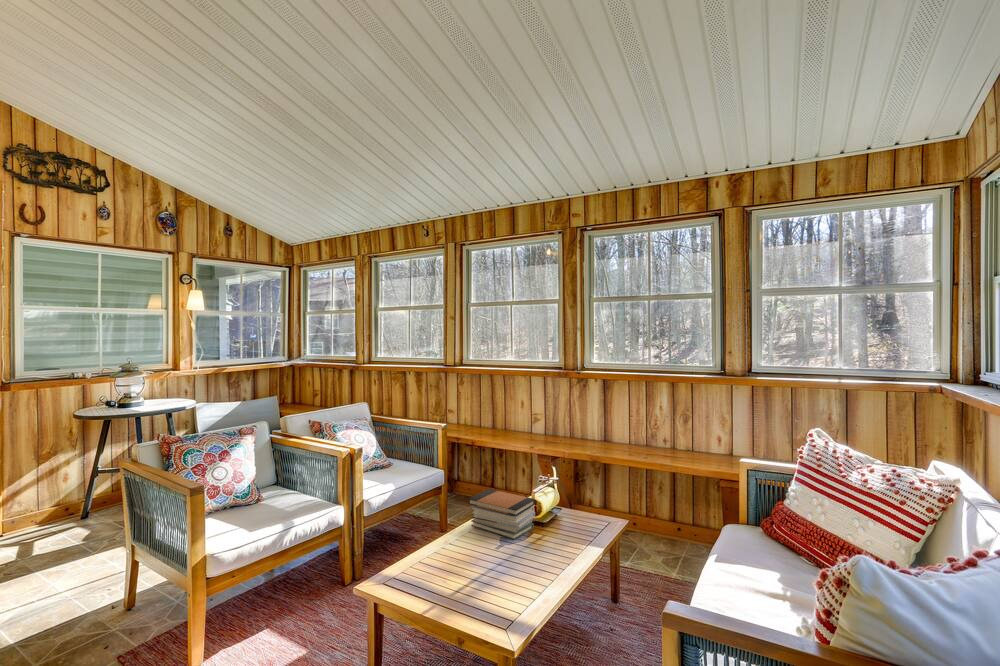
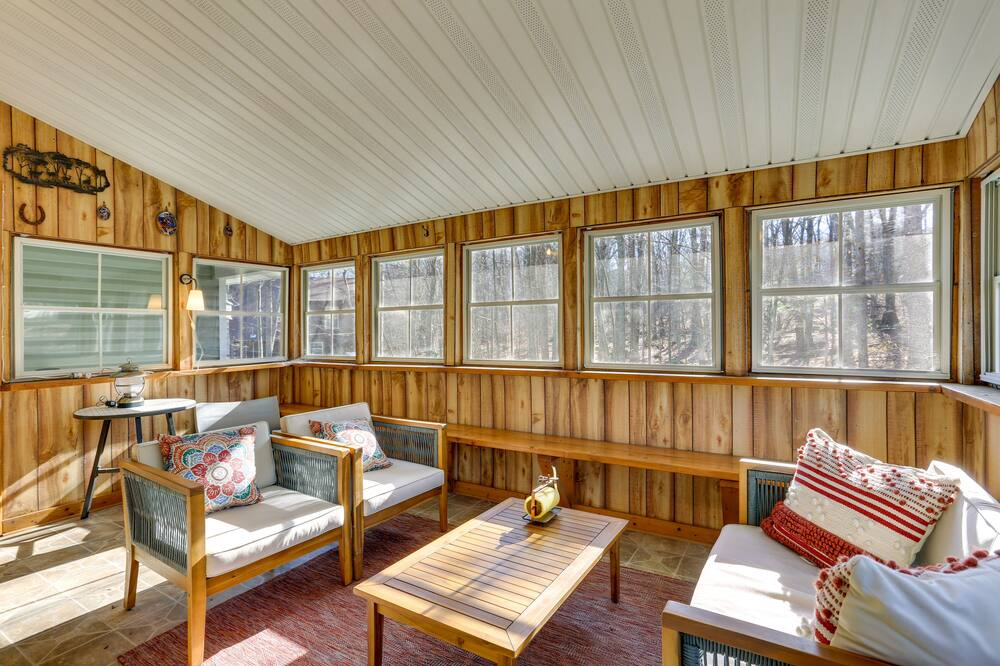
- book stack [467,488,536,541]
